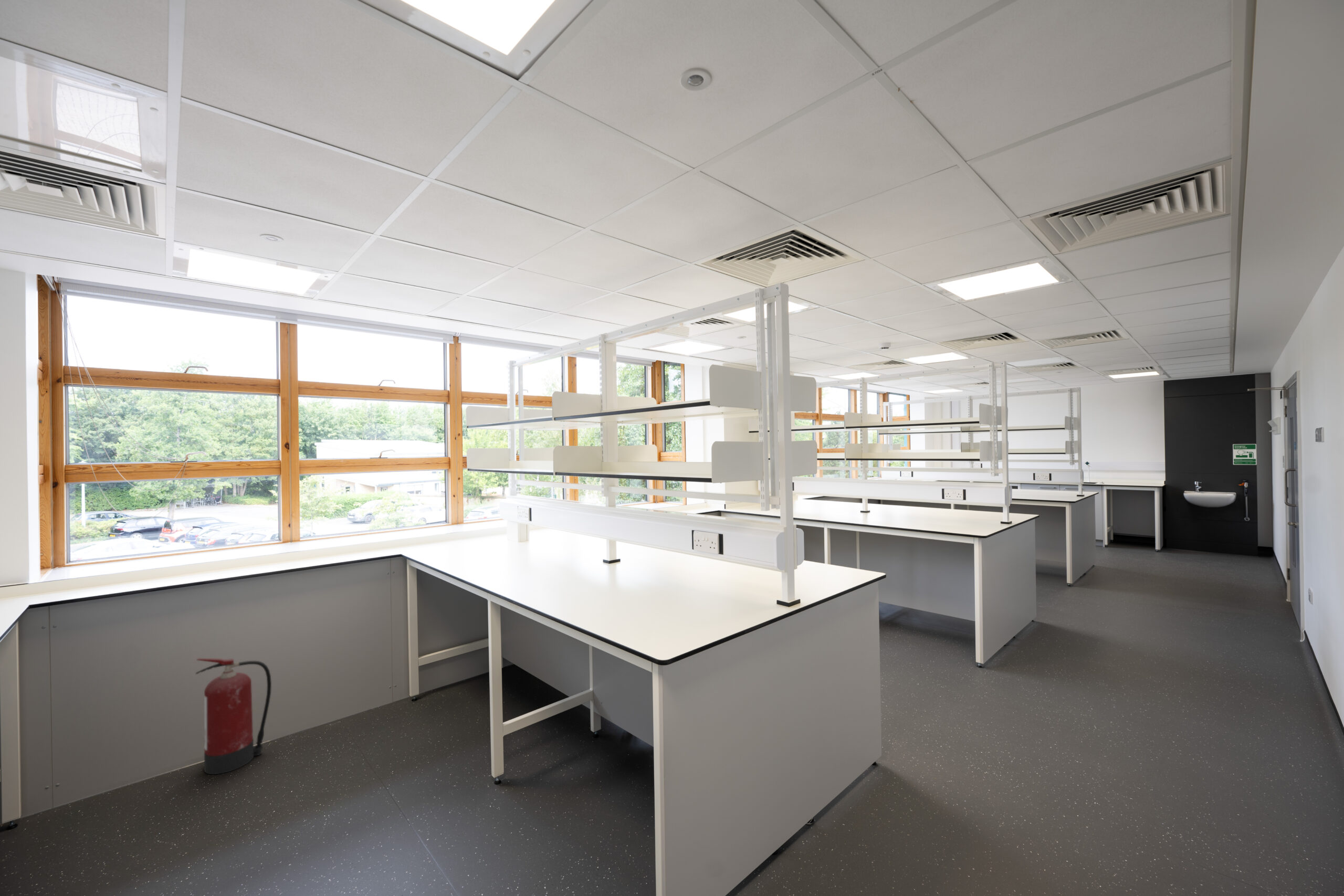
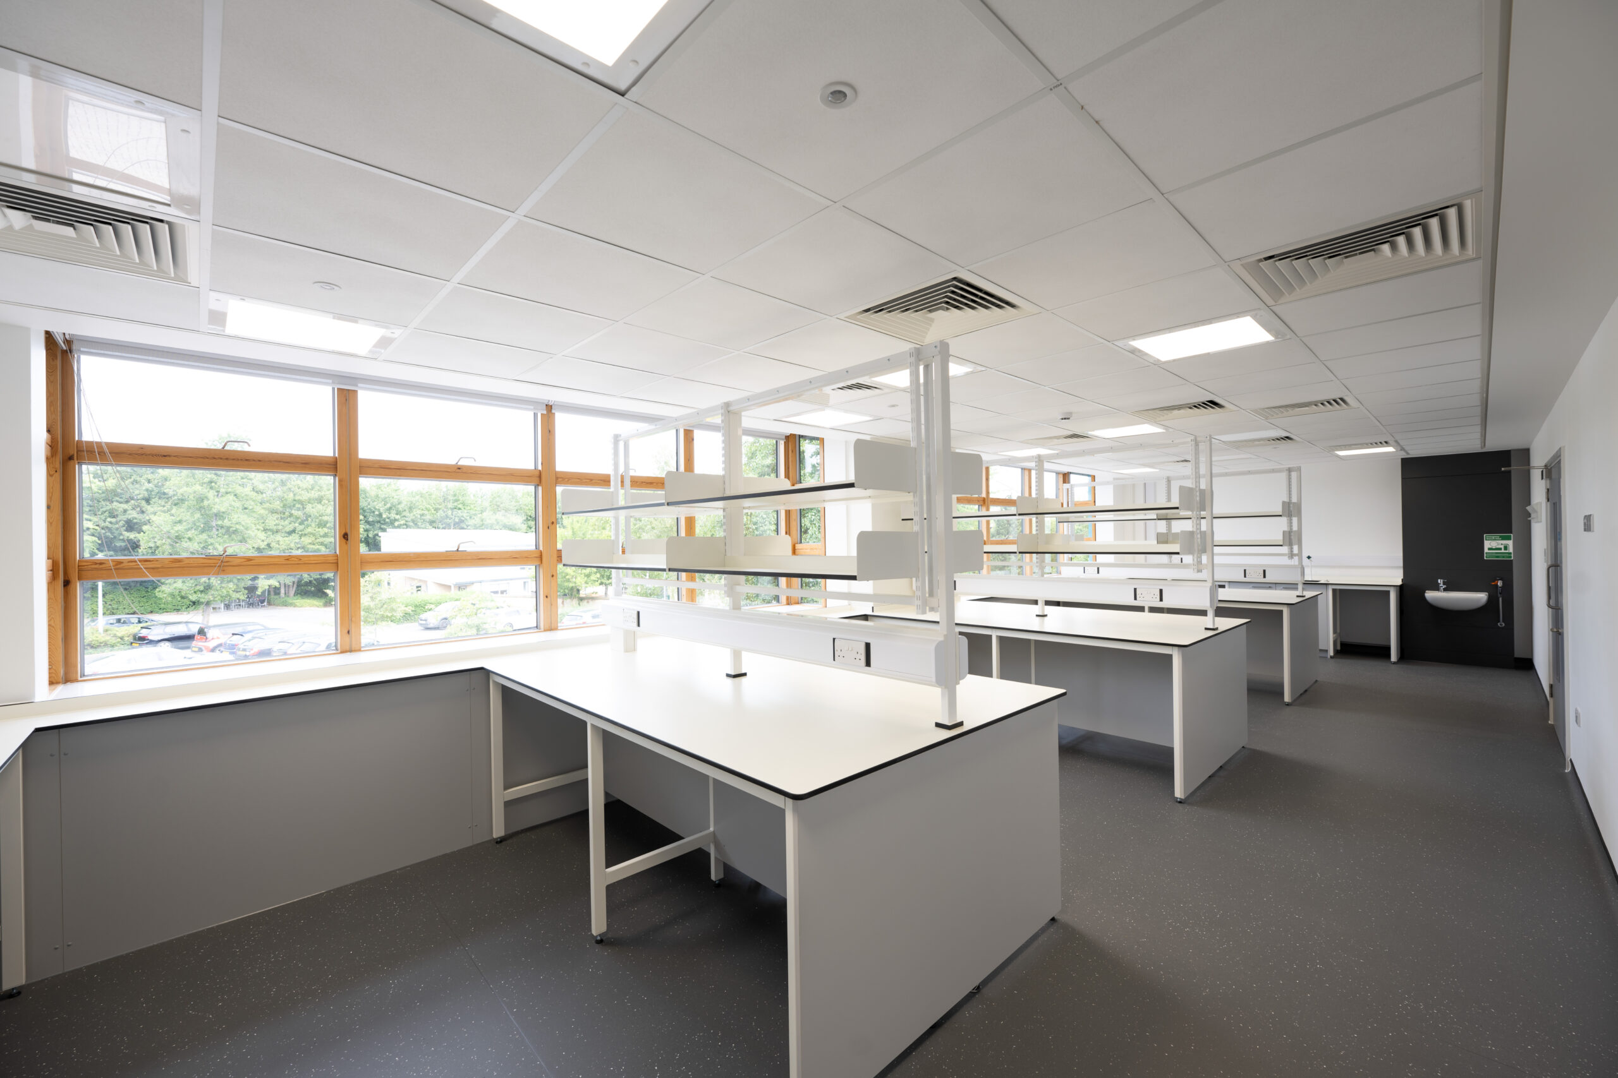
- fire extinguisher [195,658,272,775]
